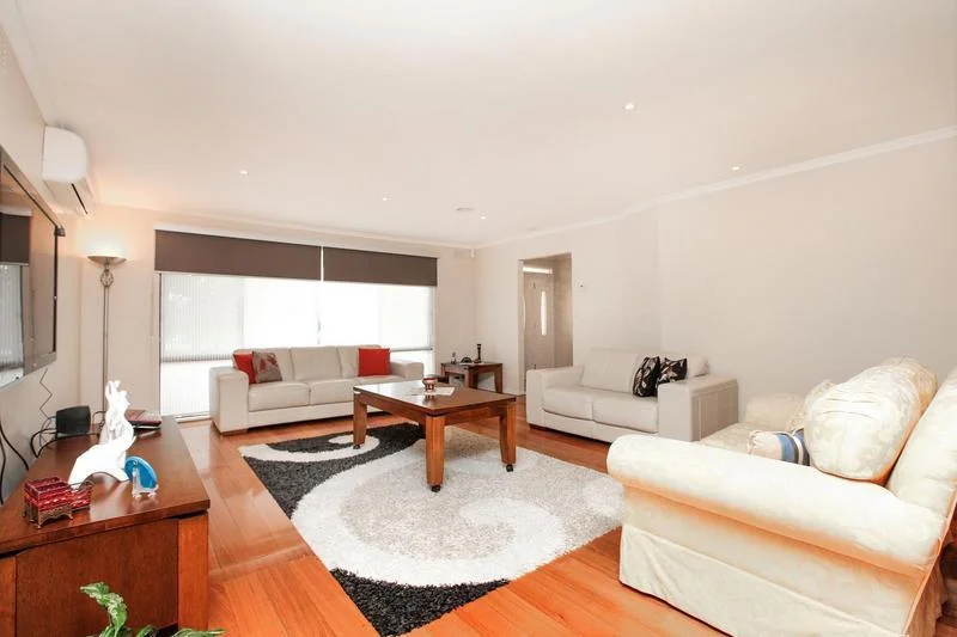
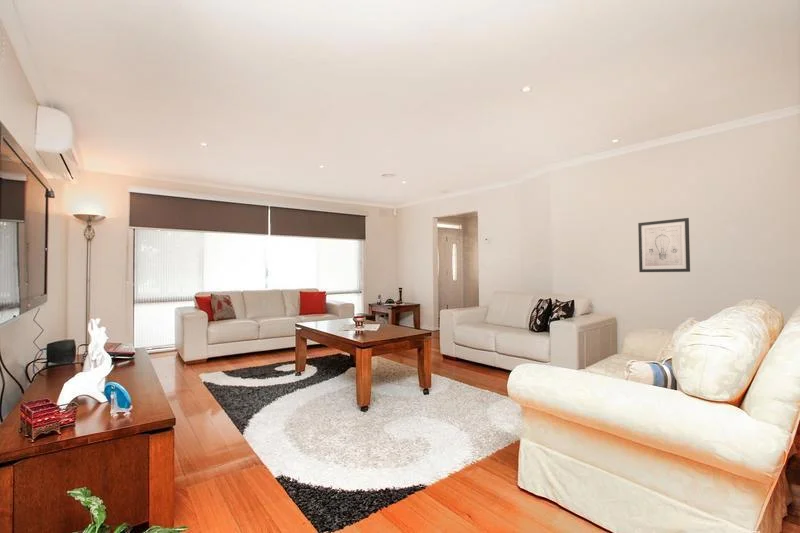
+ wall art [637,217,691,273]
